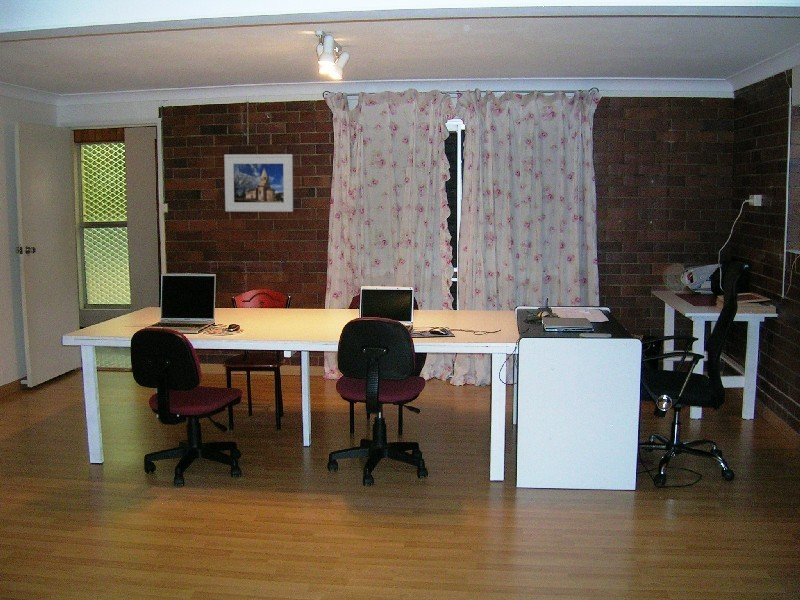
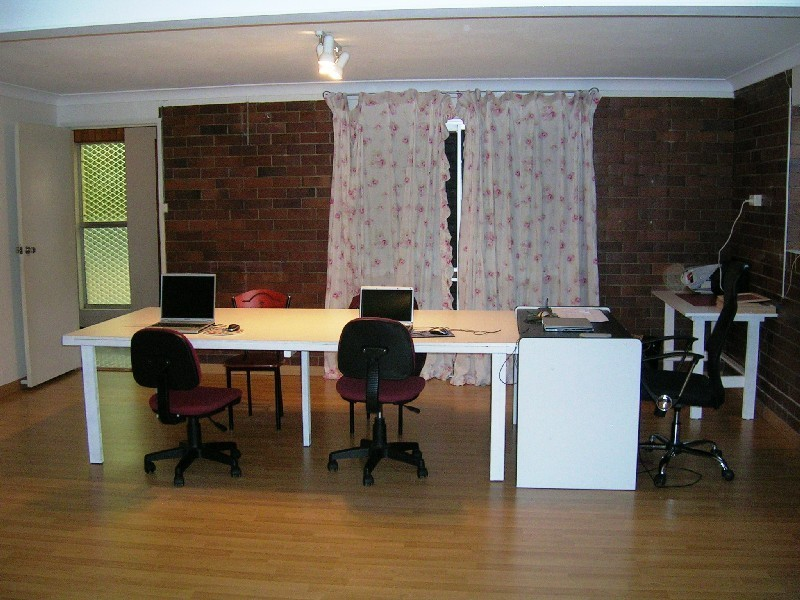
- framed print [223,153,294,213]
